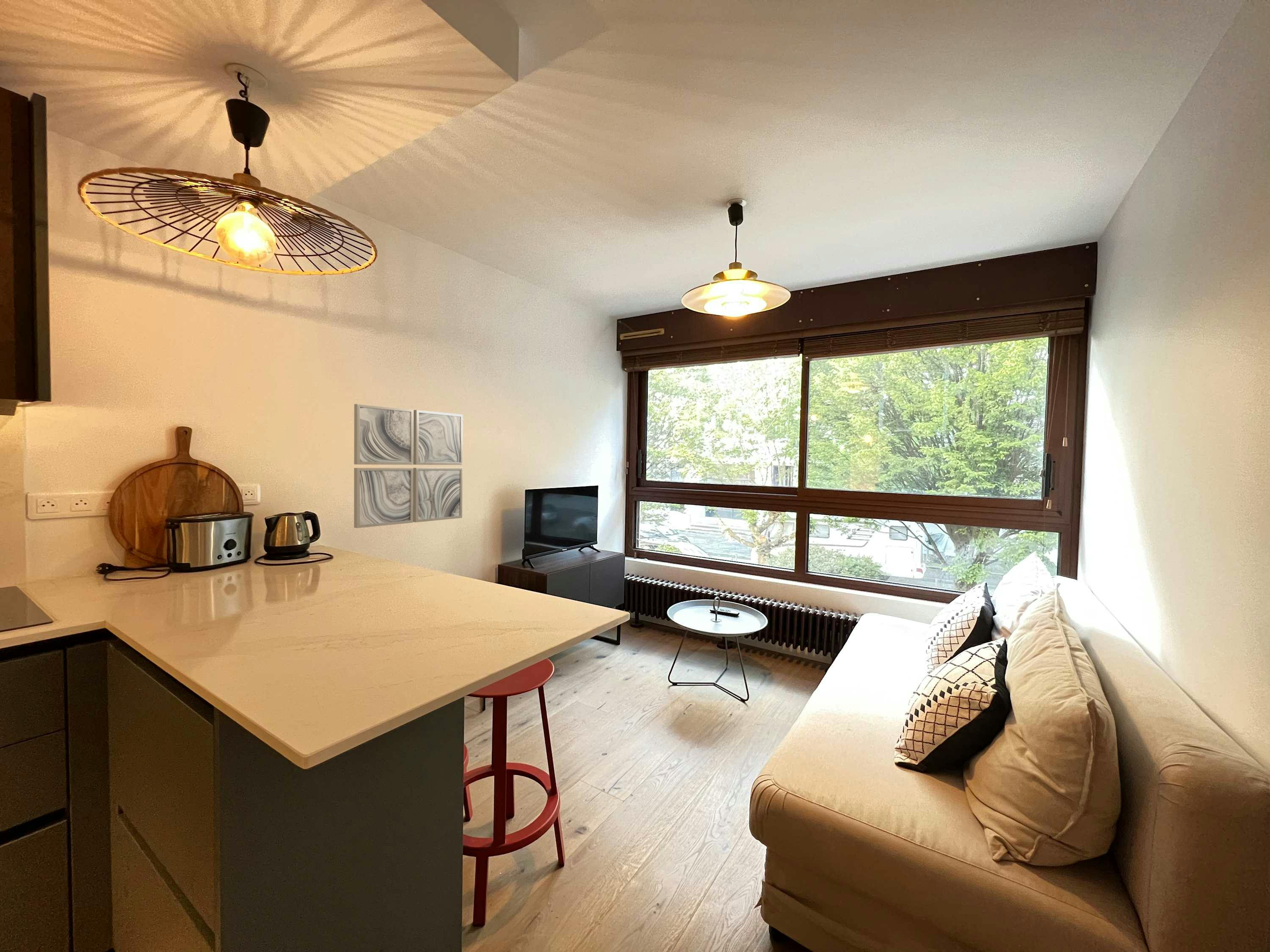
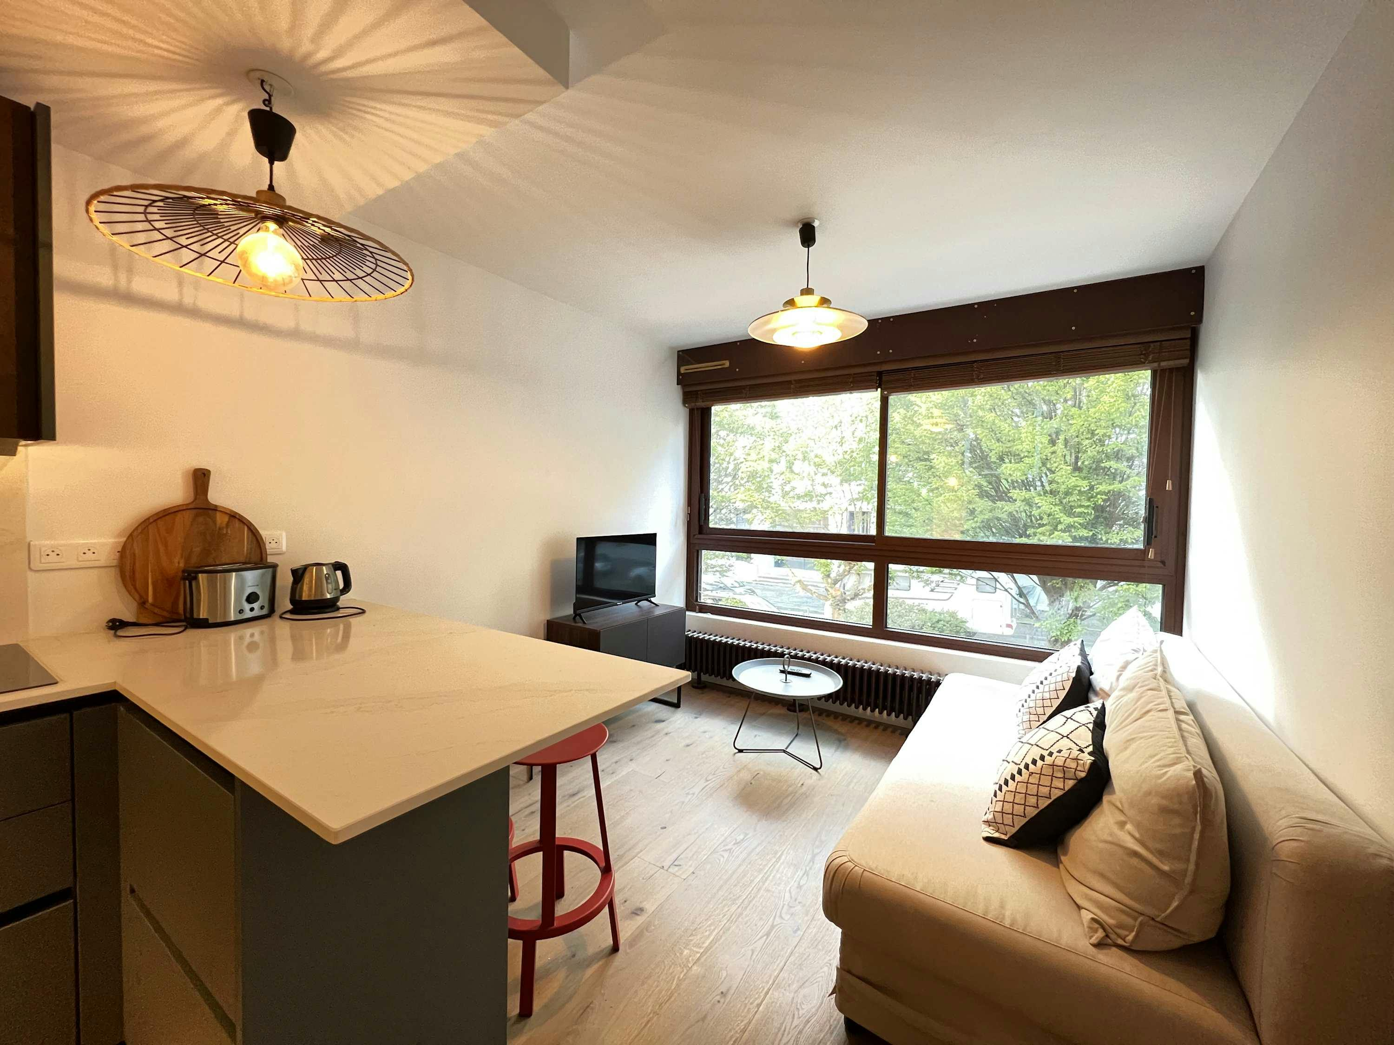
- wall art [353,404,464,528]
